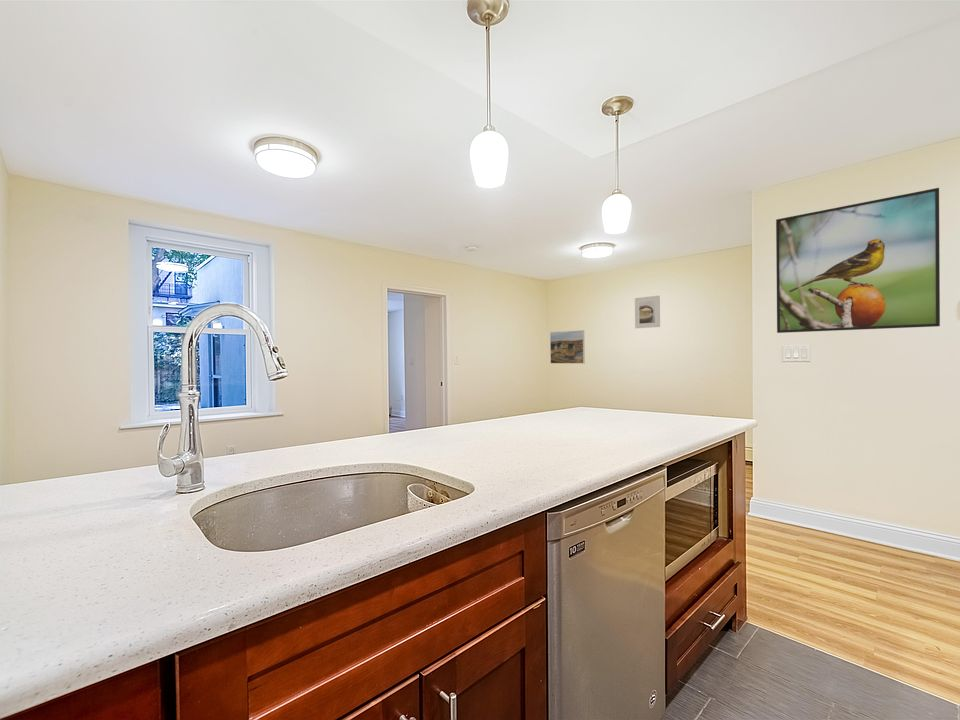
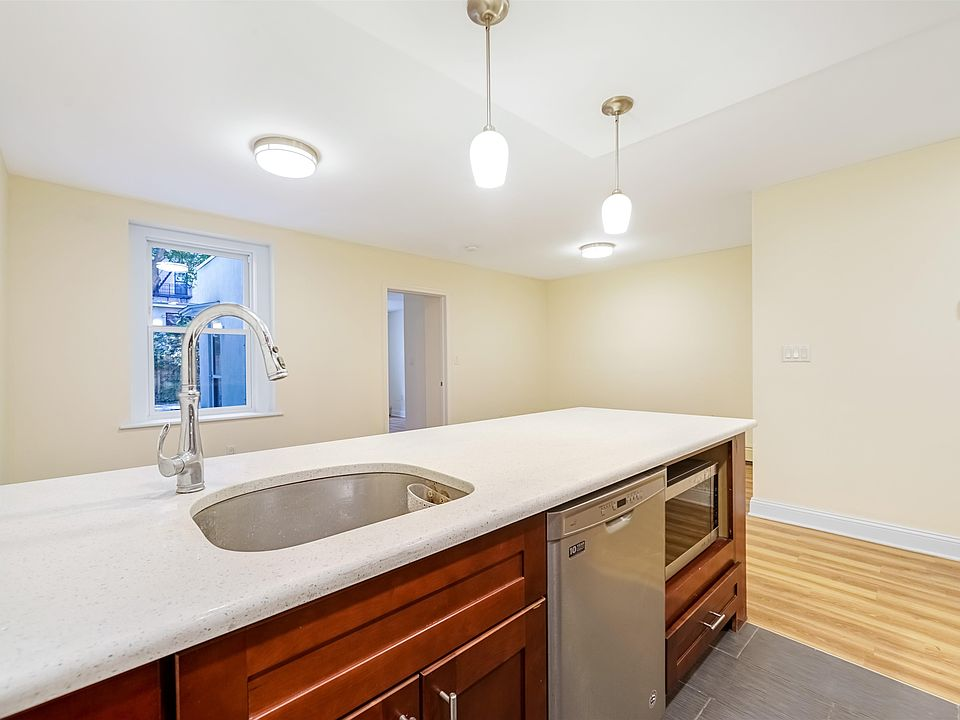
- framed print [634,295,661,329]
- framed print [549,329,586,364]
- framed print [775,187,941,334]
